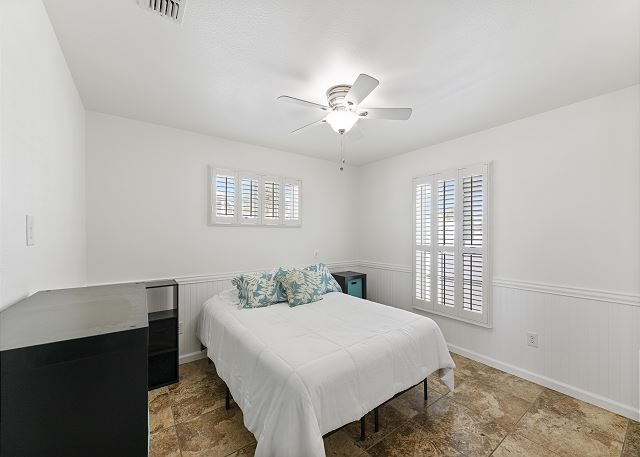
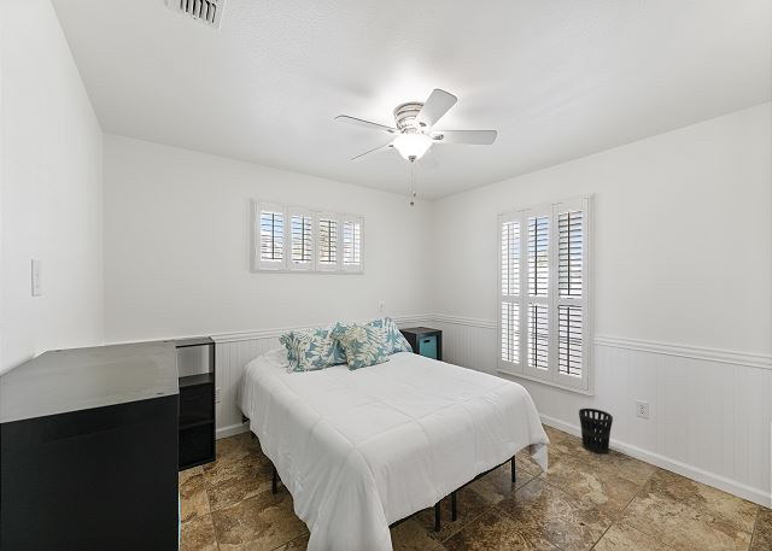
+ wastebasket [578,408,614,455]
